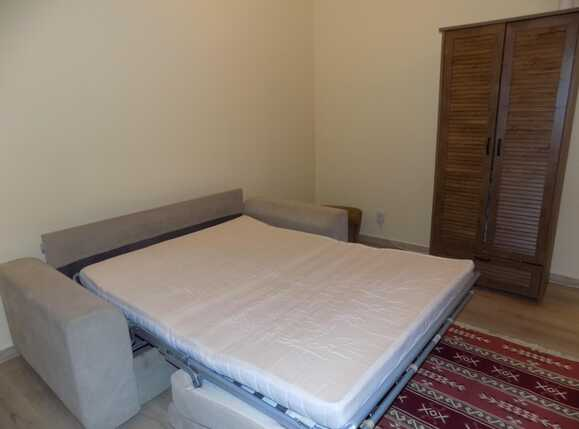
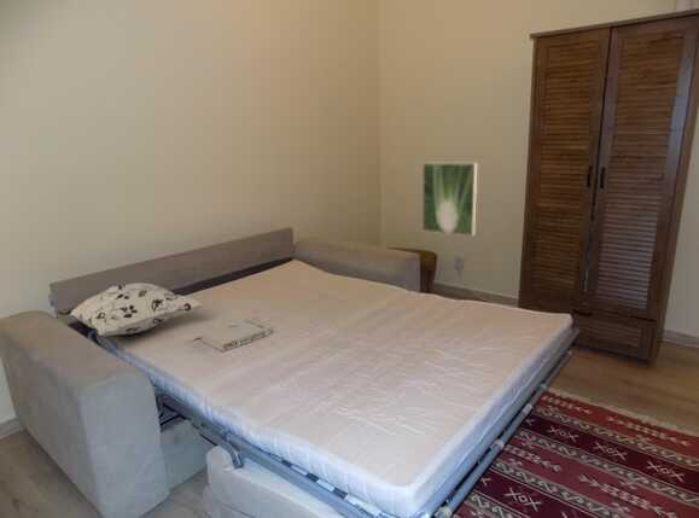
+ book [199,318,272,353]
+ decorative pillow [56,281,204,337]
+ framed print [421,162,478,237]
